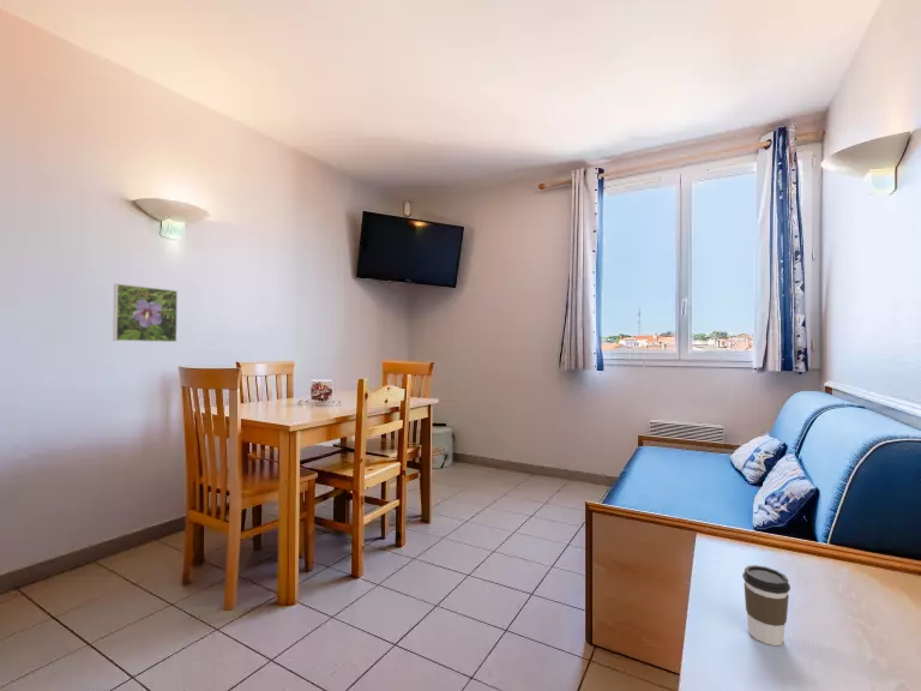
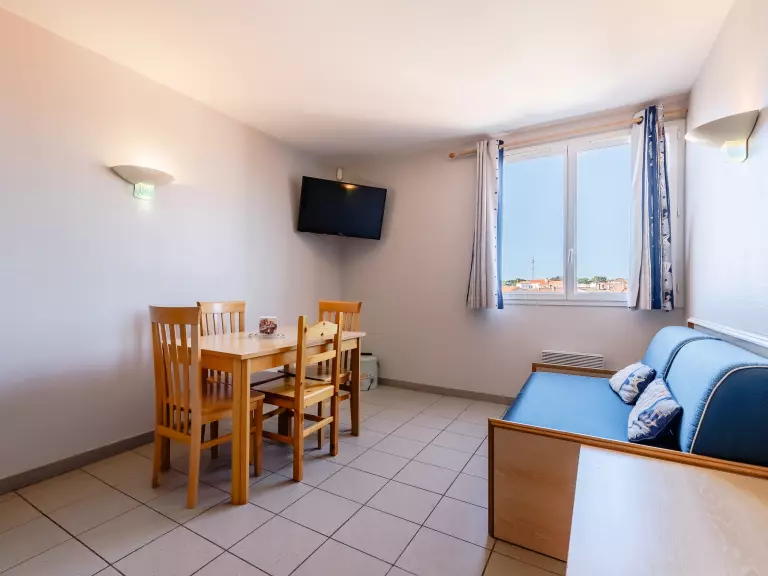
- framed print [112,282,179,343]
- coffee cup [741,564,791,647]
